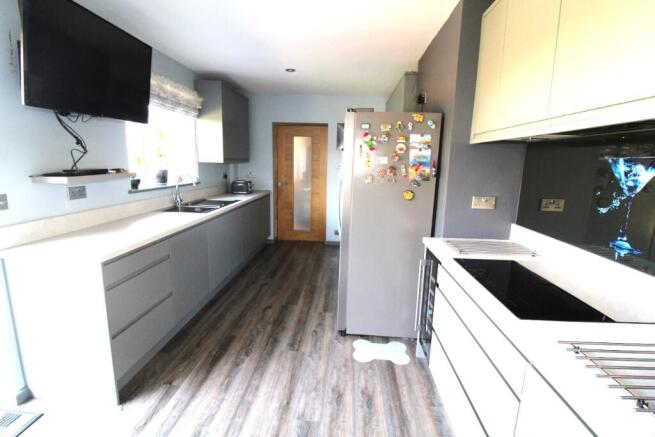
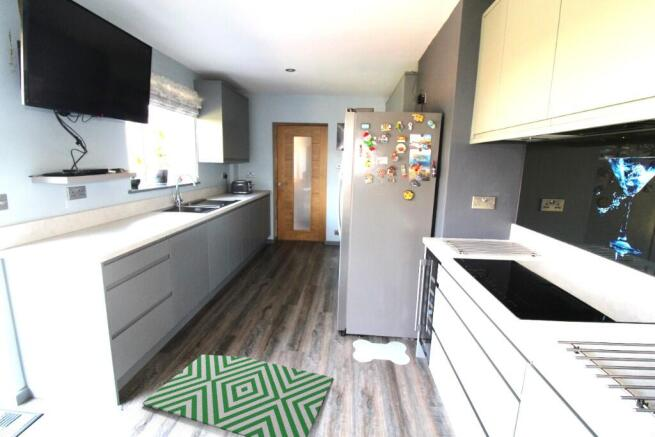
+ rug [141,354,334,437]
